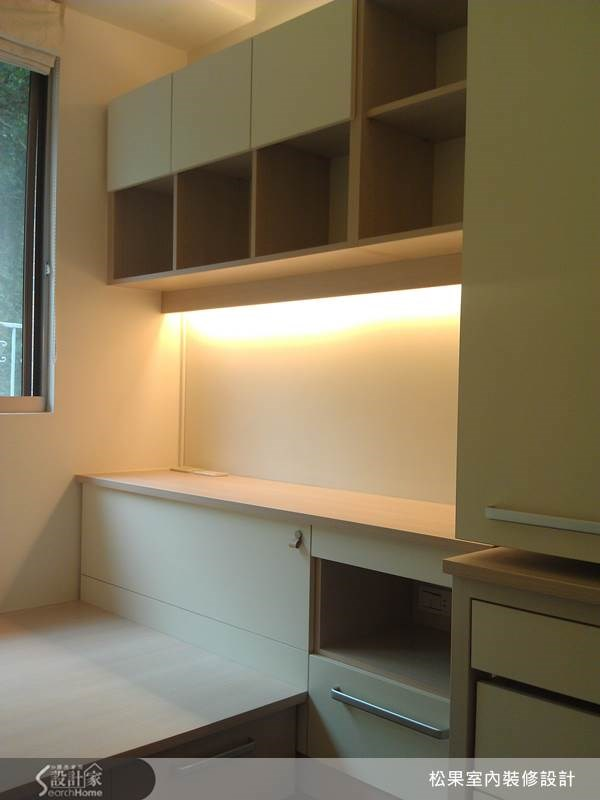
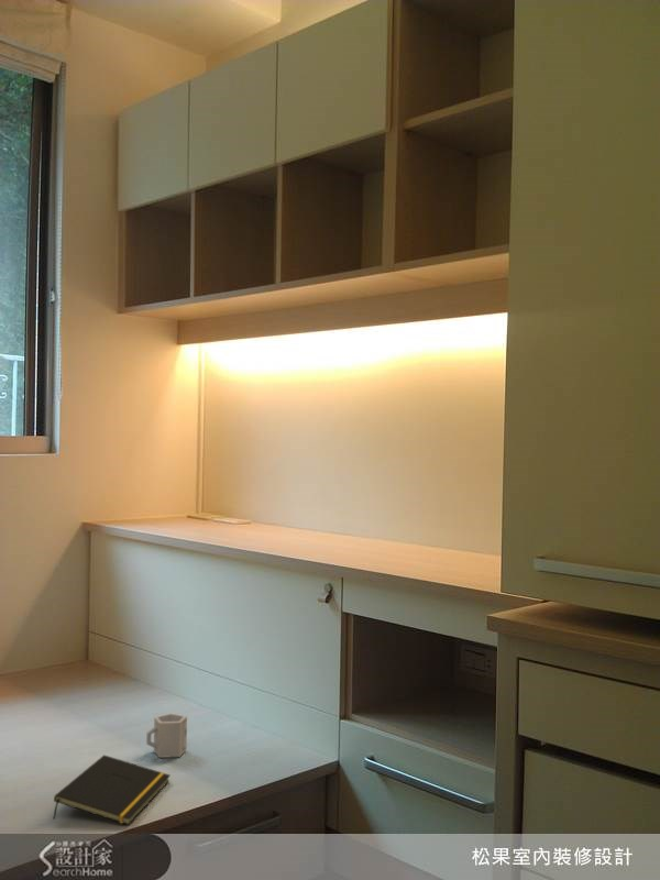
+ cup [145,712,188,759]
+ notepad [52,754,172,826]
